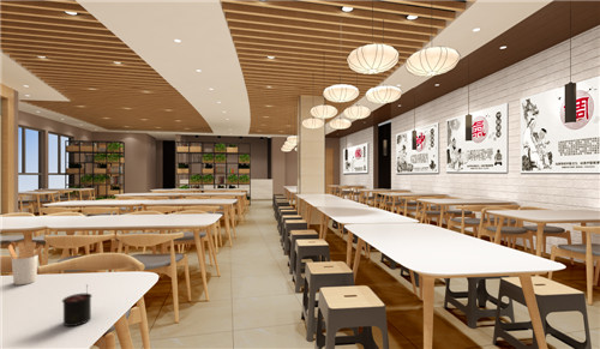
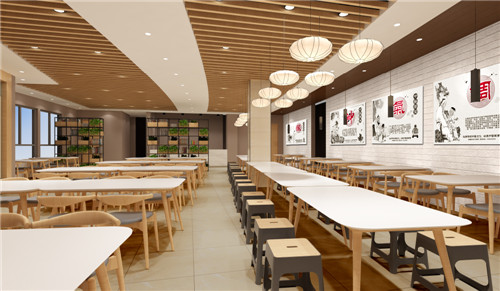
- candle [61,283,94,327]
- utensil holder [7,241,44,287]
